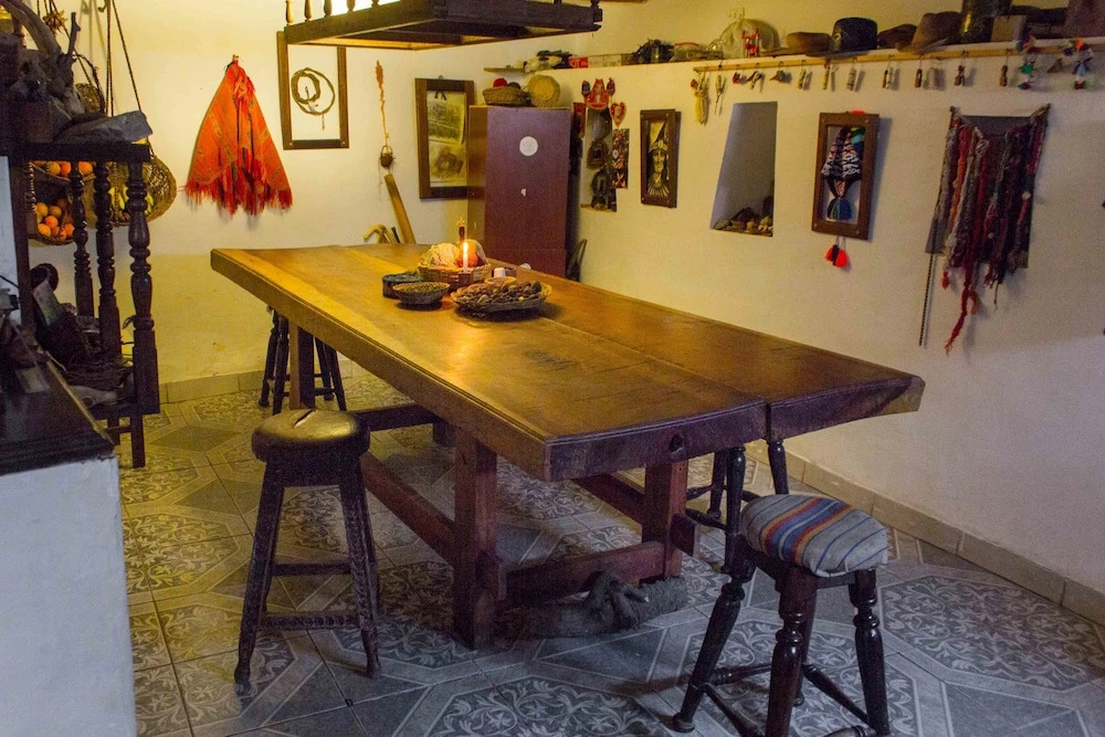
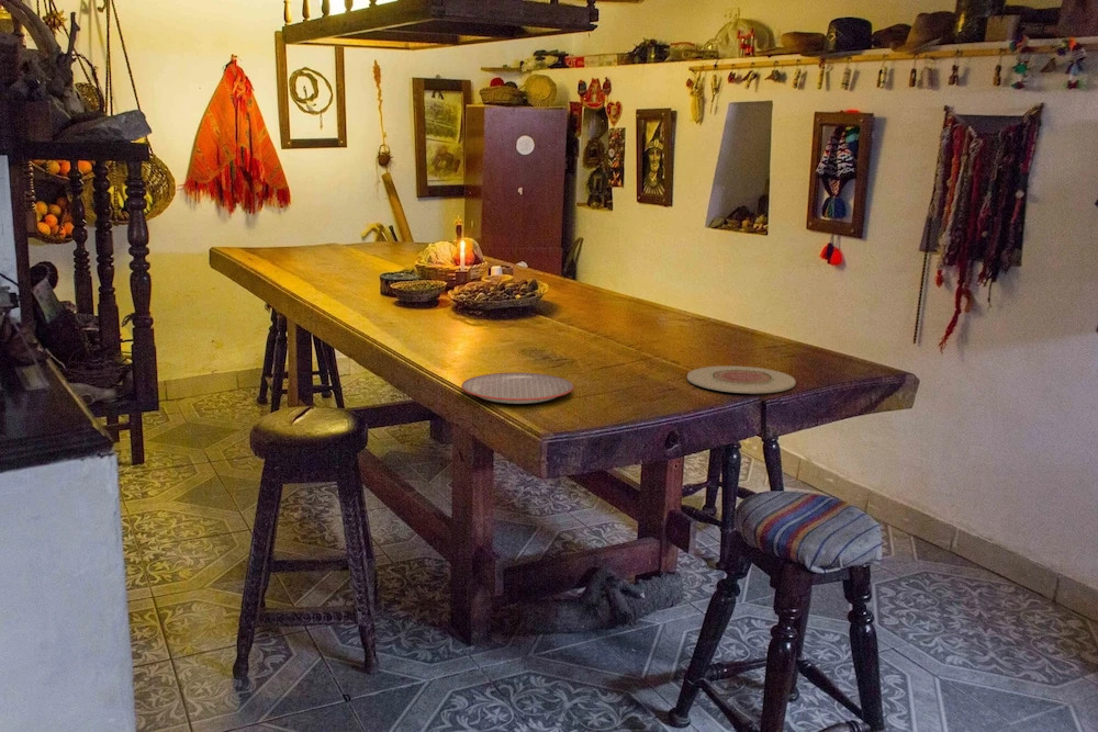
+ plate [686,365,796,395]
+ plate [460,371,574,405]
